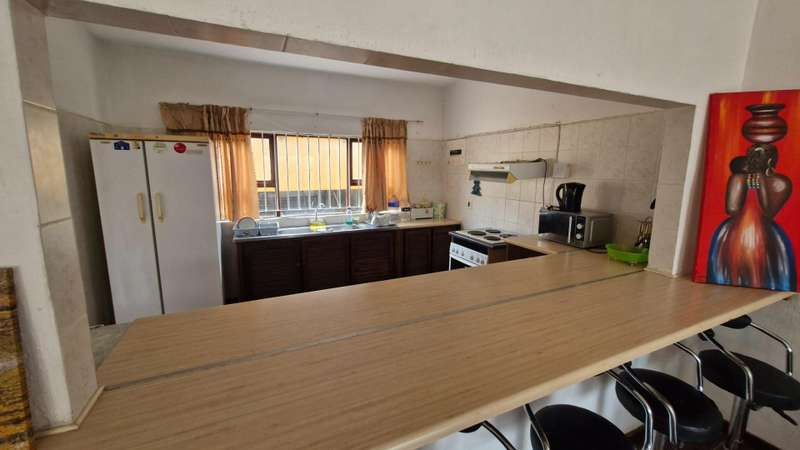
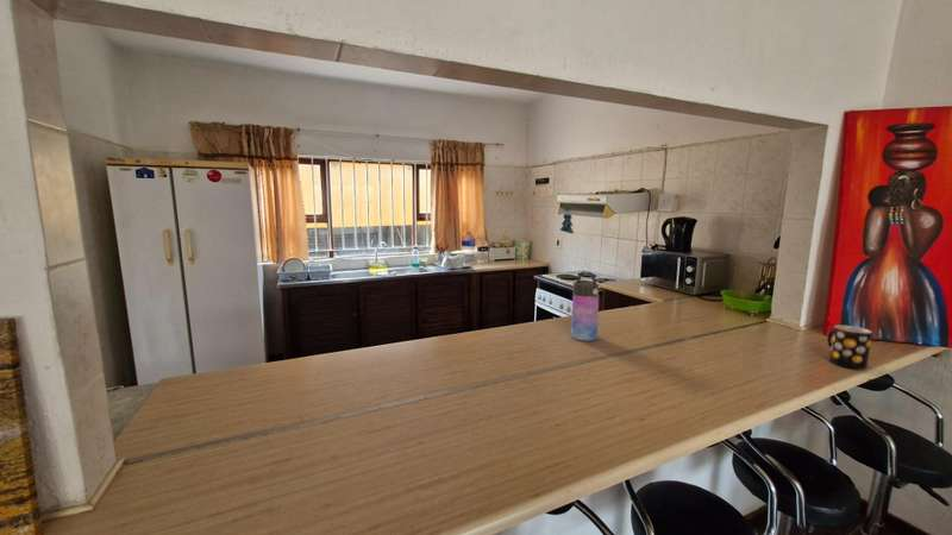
+ mug [826,325,873,371]
+ water bottle [570,270,600,342]
